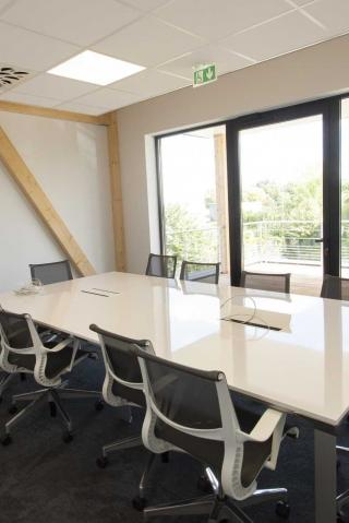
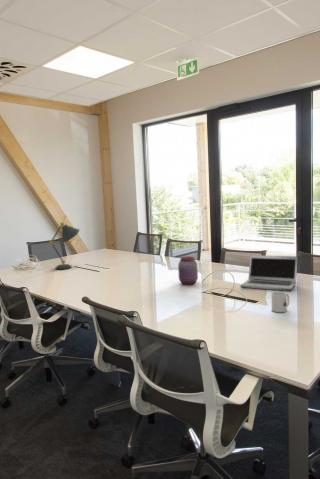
+ mug [270,291,290,313]
+ jar [177,256,199,285]
+ desk lamp [48,221,80,270]
+ laptop [239,254,299,292]
